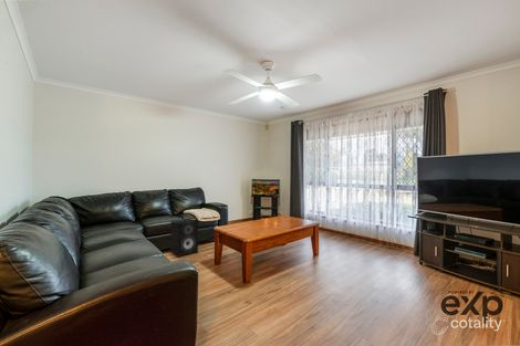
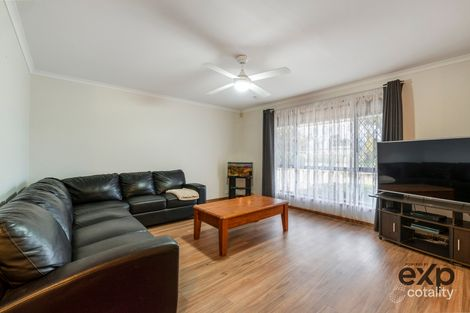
- speaker [169,218,199,258]
